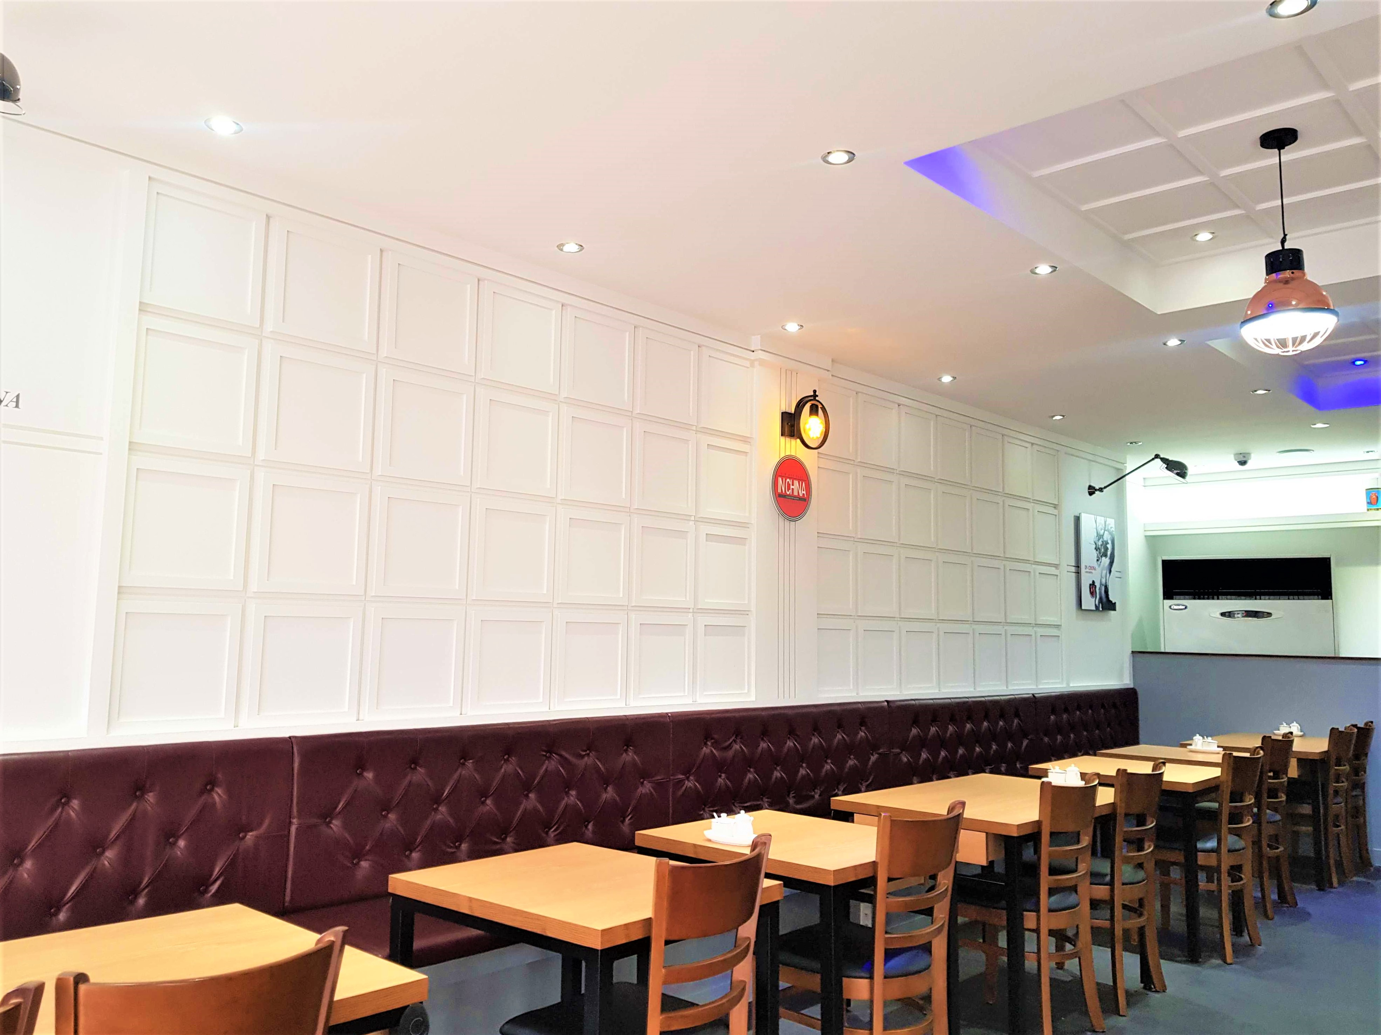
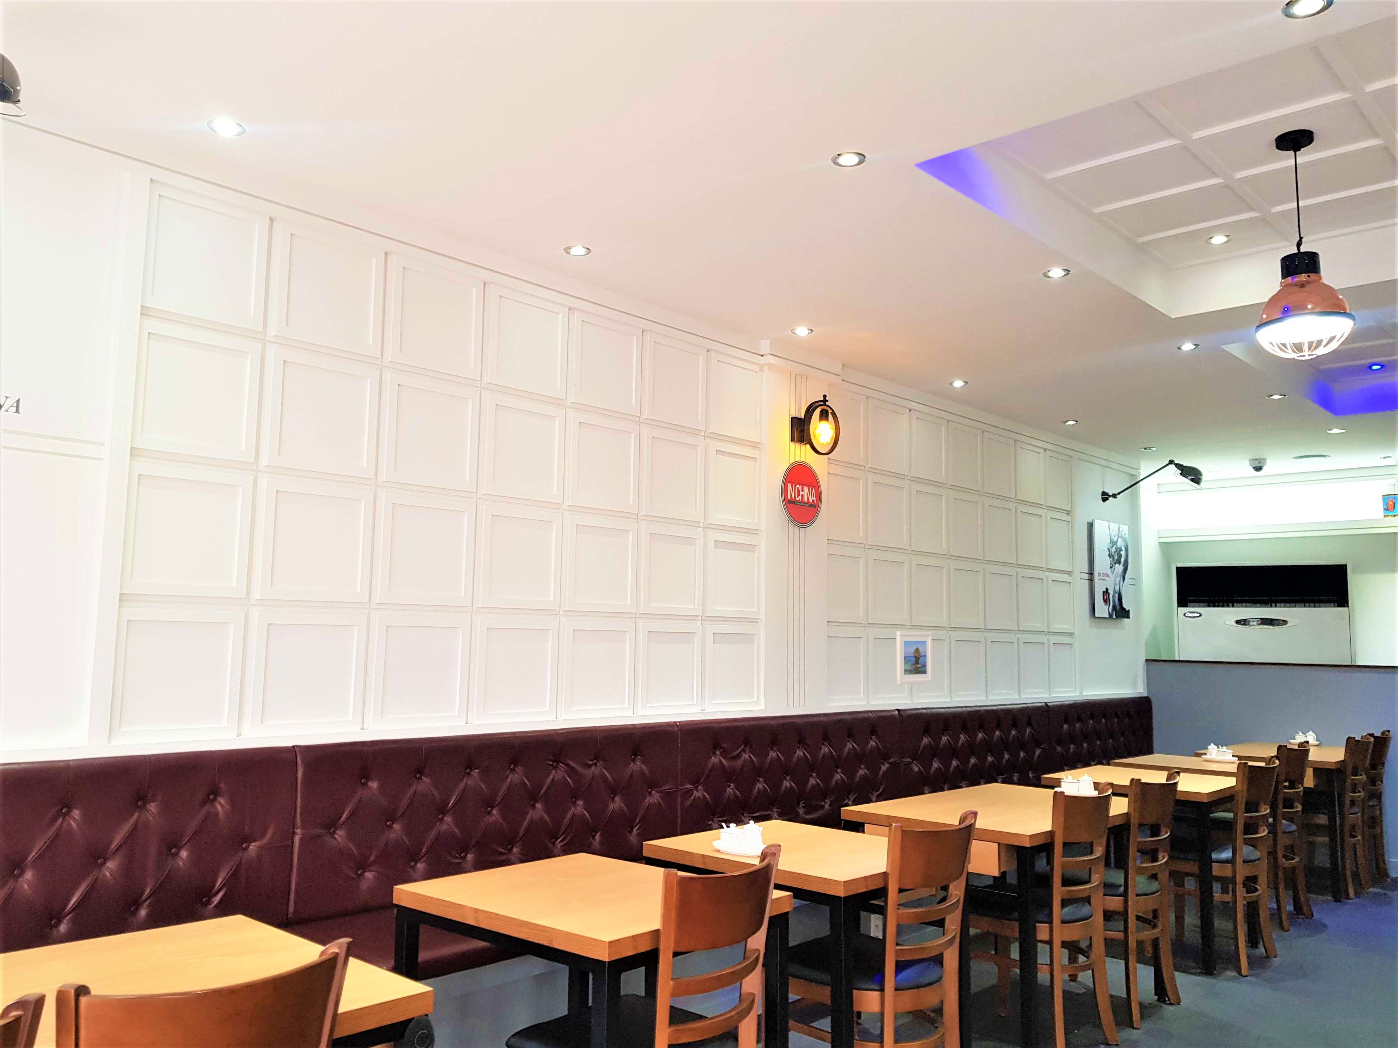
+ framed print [896,631,932,685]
